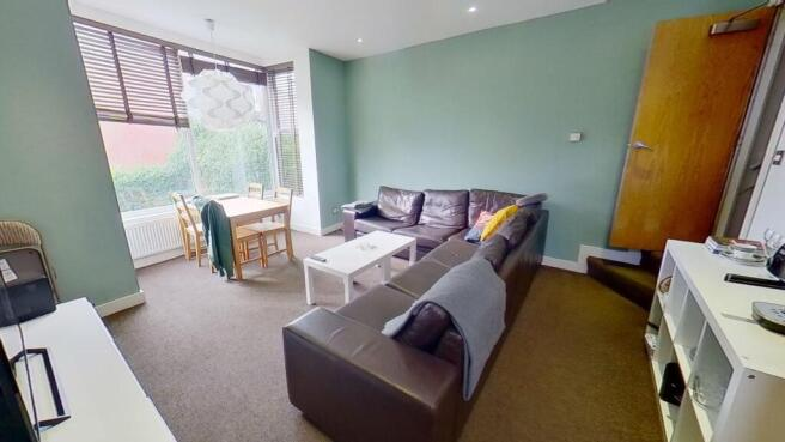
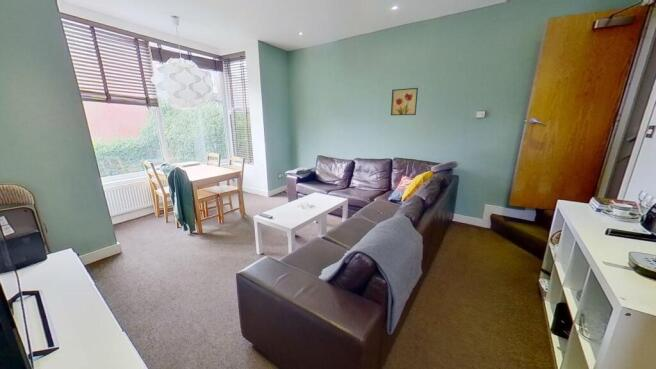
+ wall art [390,87,419,116]
